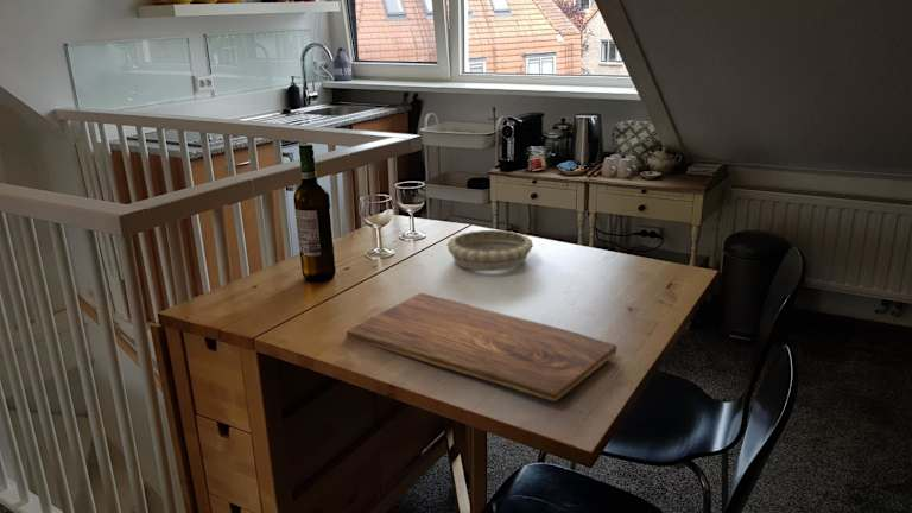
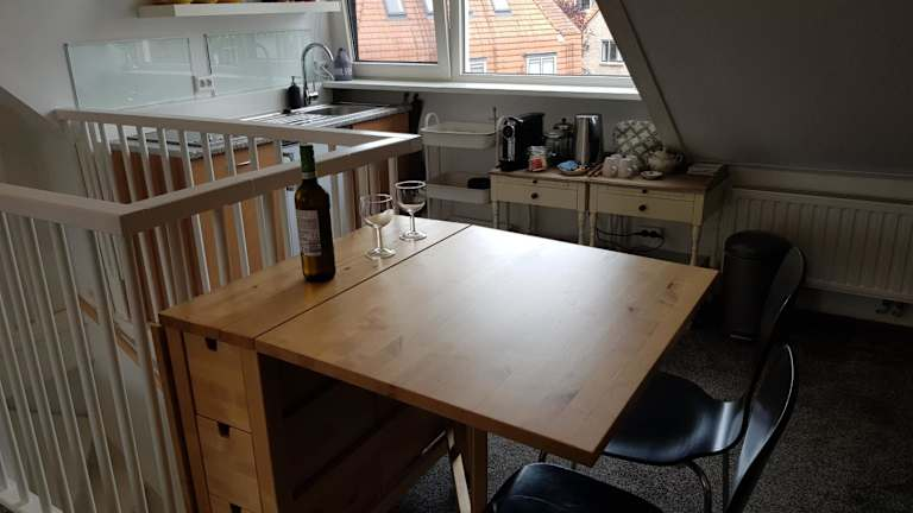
- cutting board [346,292,618,403]
- decorative bowl [445,229,534,272]
